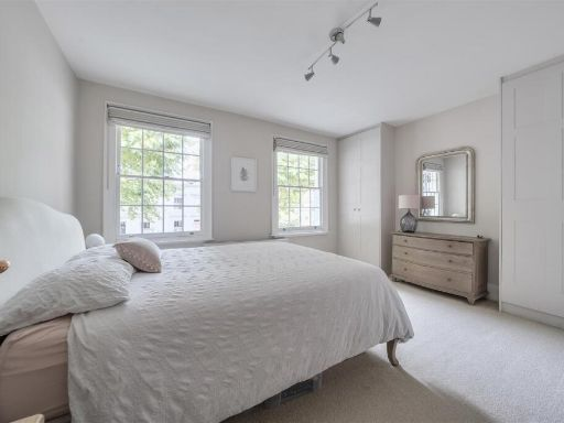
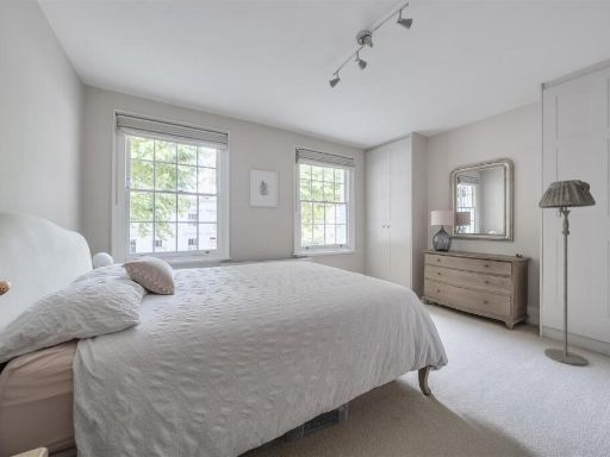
+ floor lamp [537,179,597,368]
